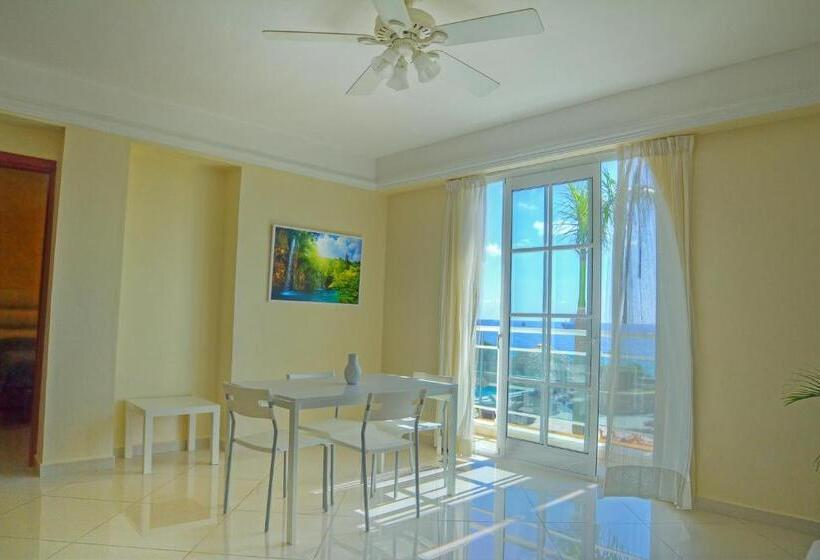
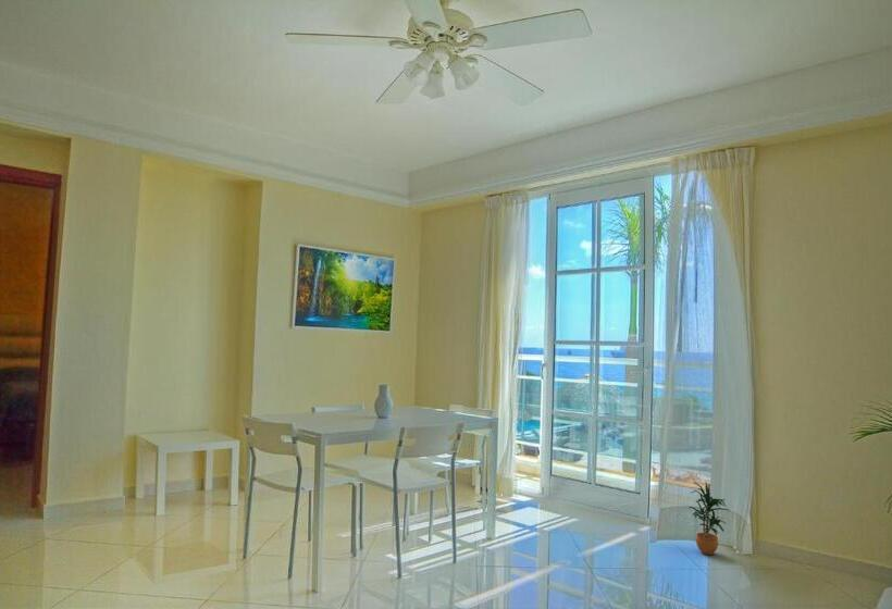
+ potted plant [689,482,732,556]
